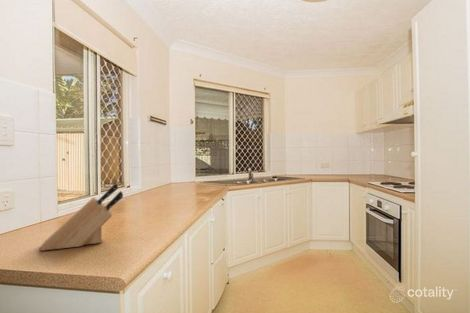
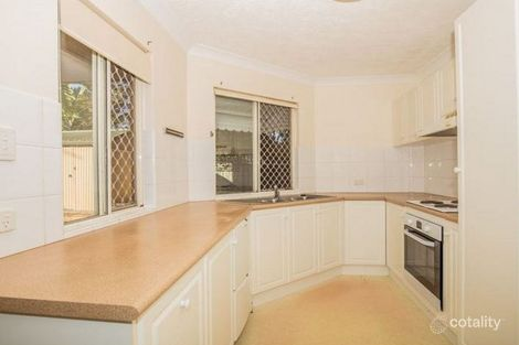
- knife block [38,182,124,252]
